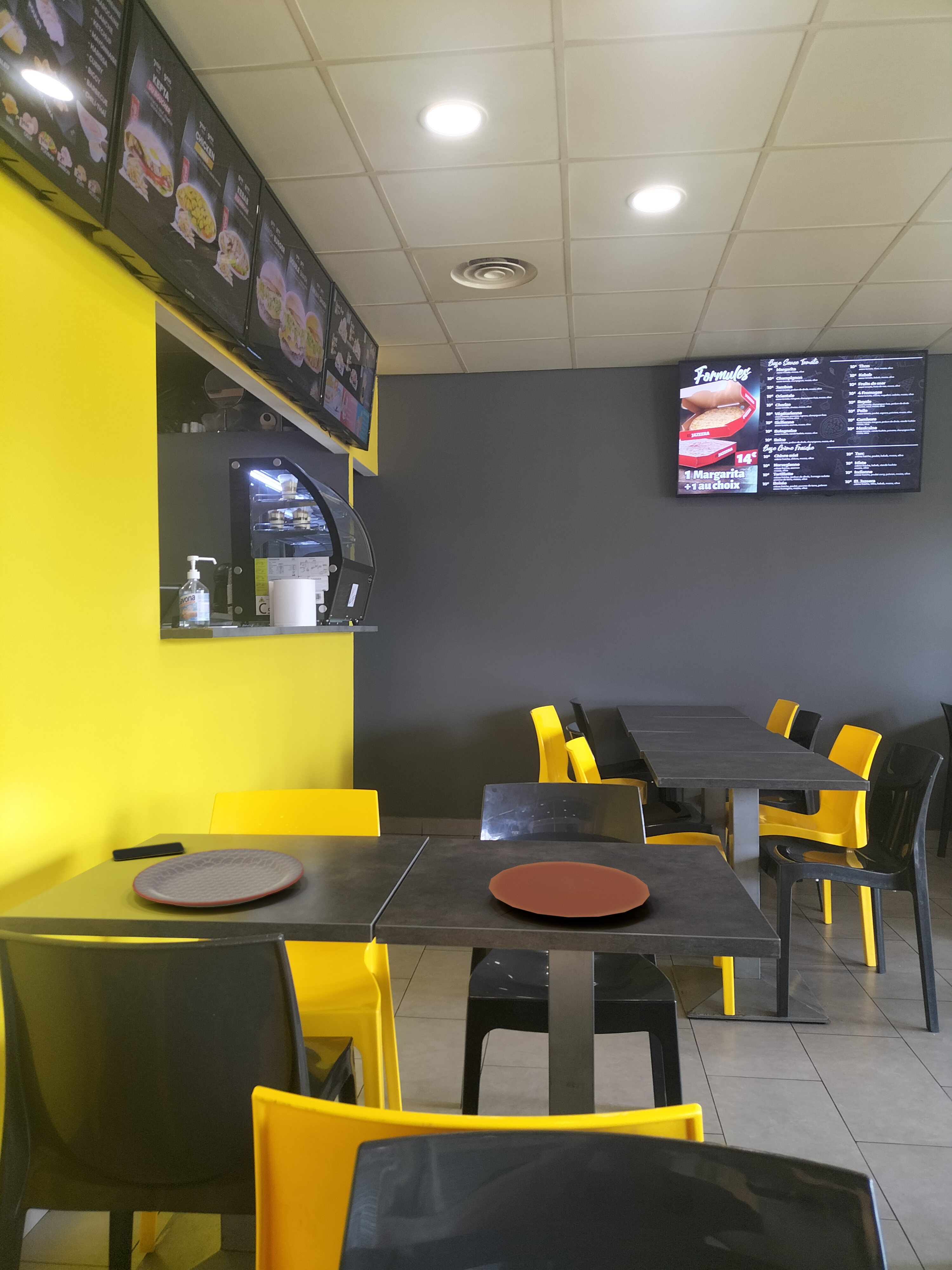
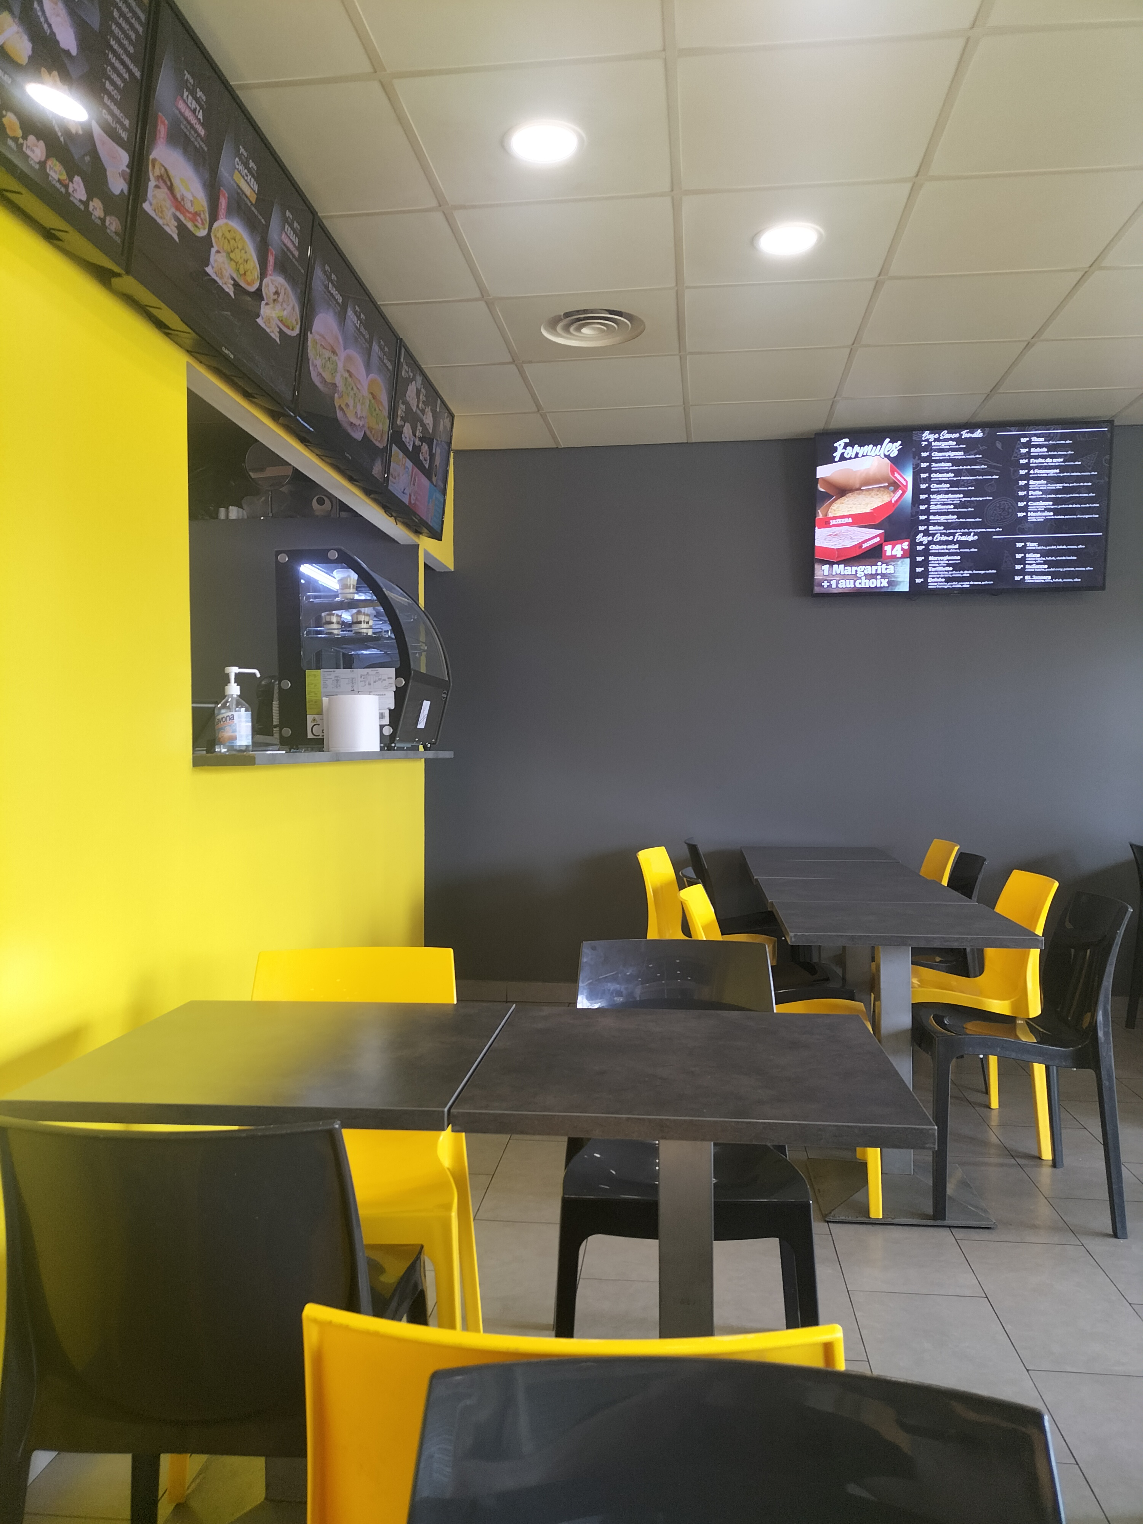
- plate [488,861,650,918]
- smartphone [112,842,185,861]
- plate [132,848,304,908]
